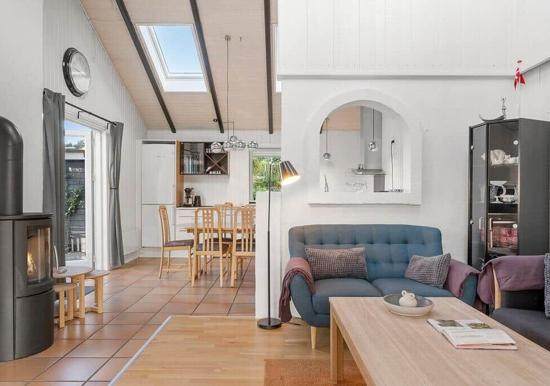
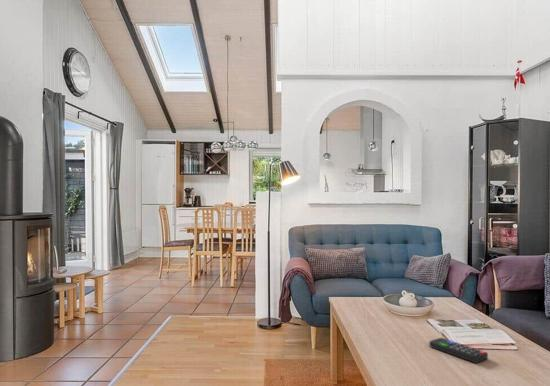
+ remote control [428,337,489,364]
